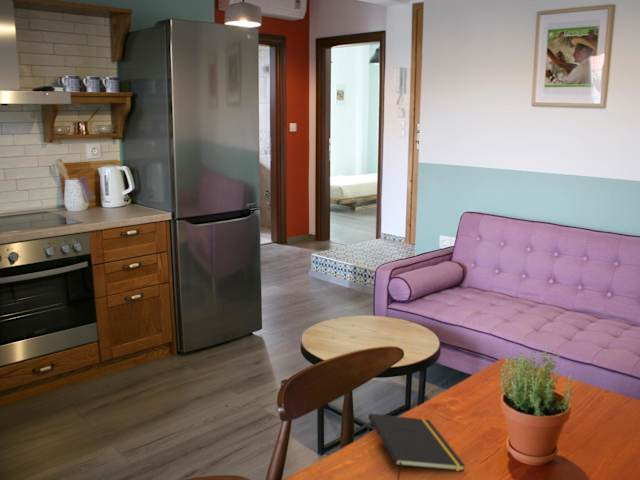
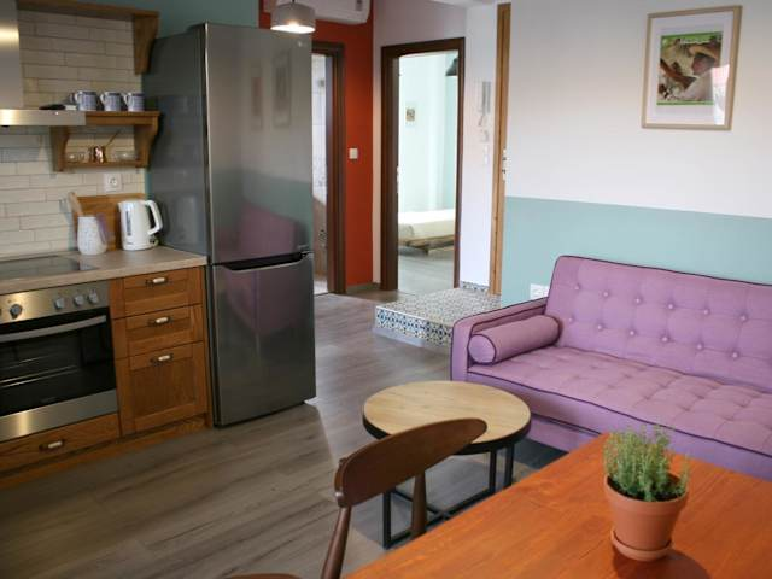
- notepad [367,413,466,480]
